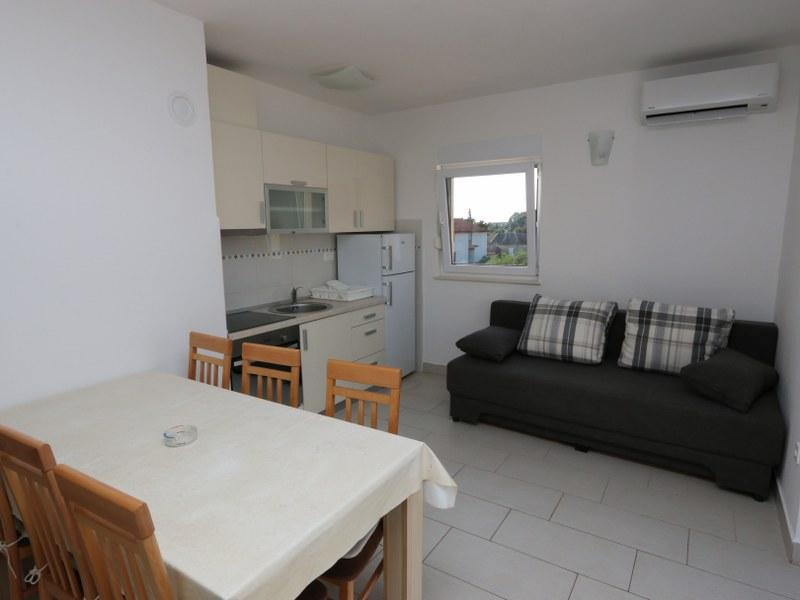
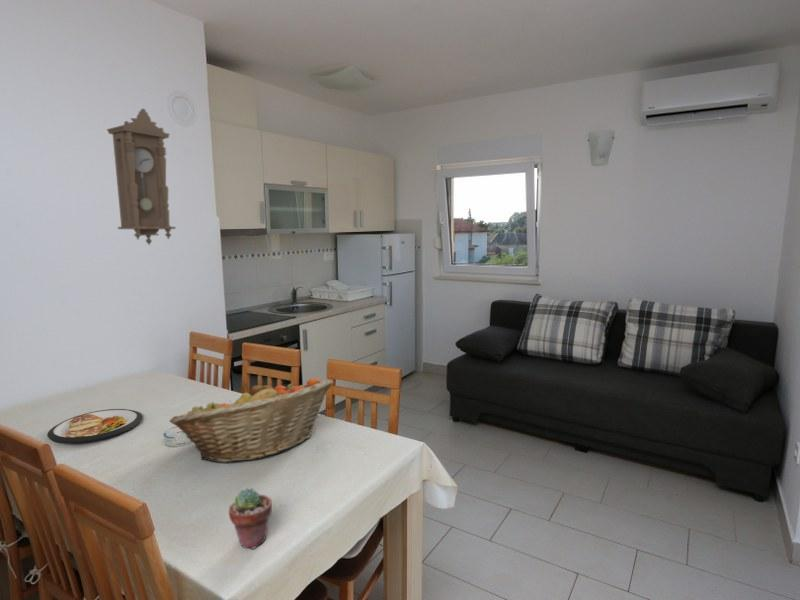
+ potted succulent [228,487,273,550]
+ fruit basket [169,377,334,463]
+ dish [46,408,143,445]
+ pendulum clock [106,107,177,246]
